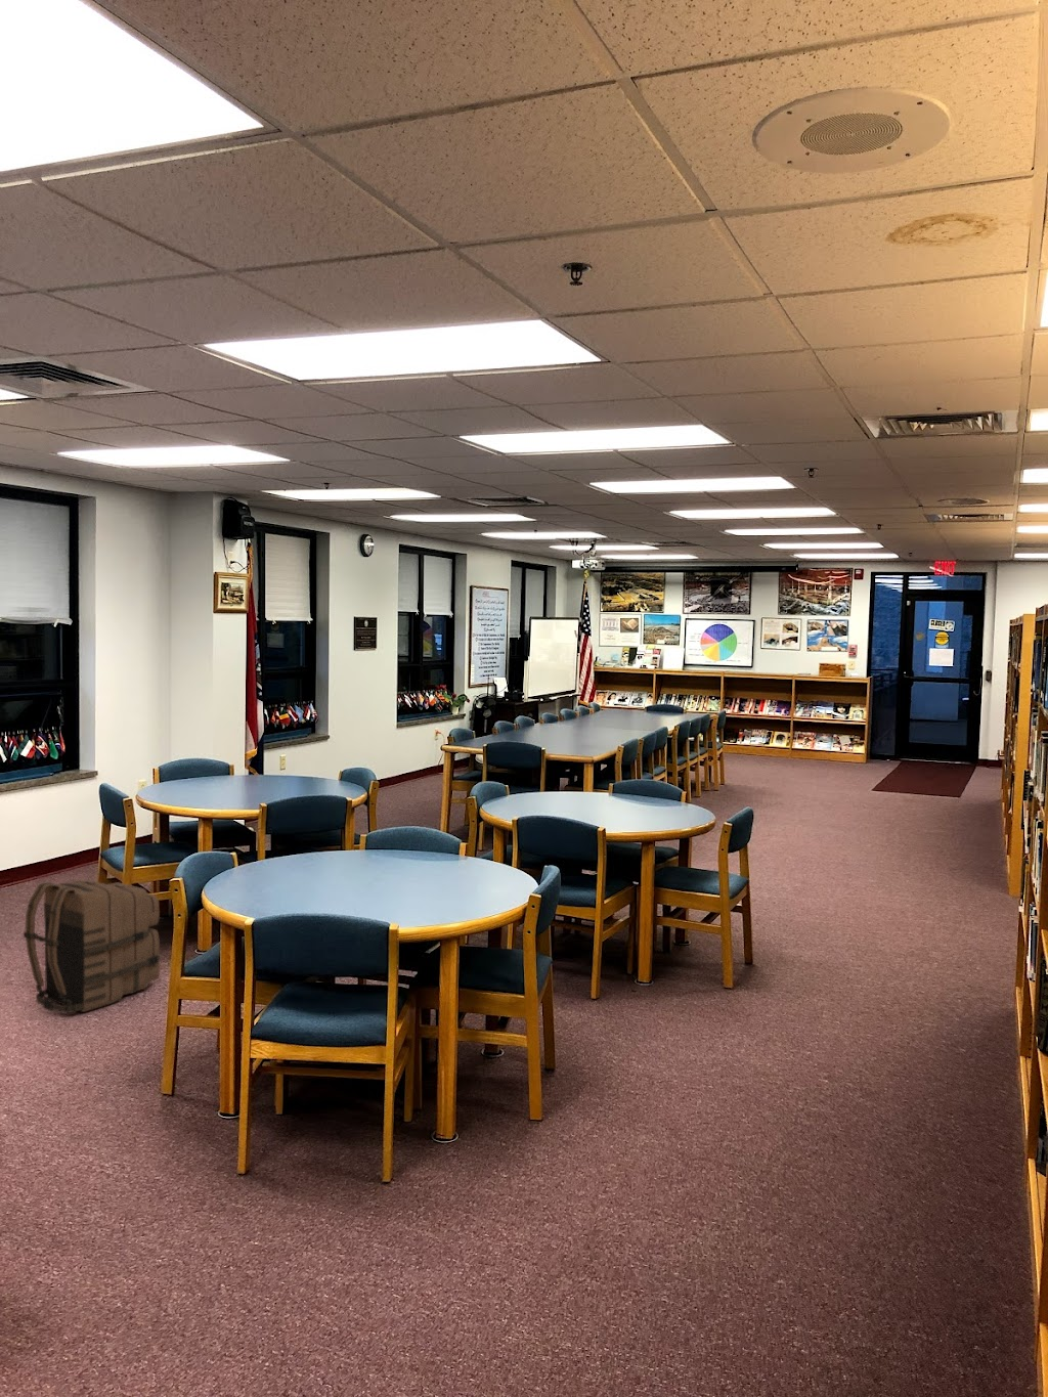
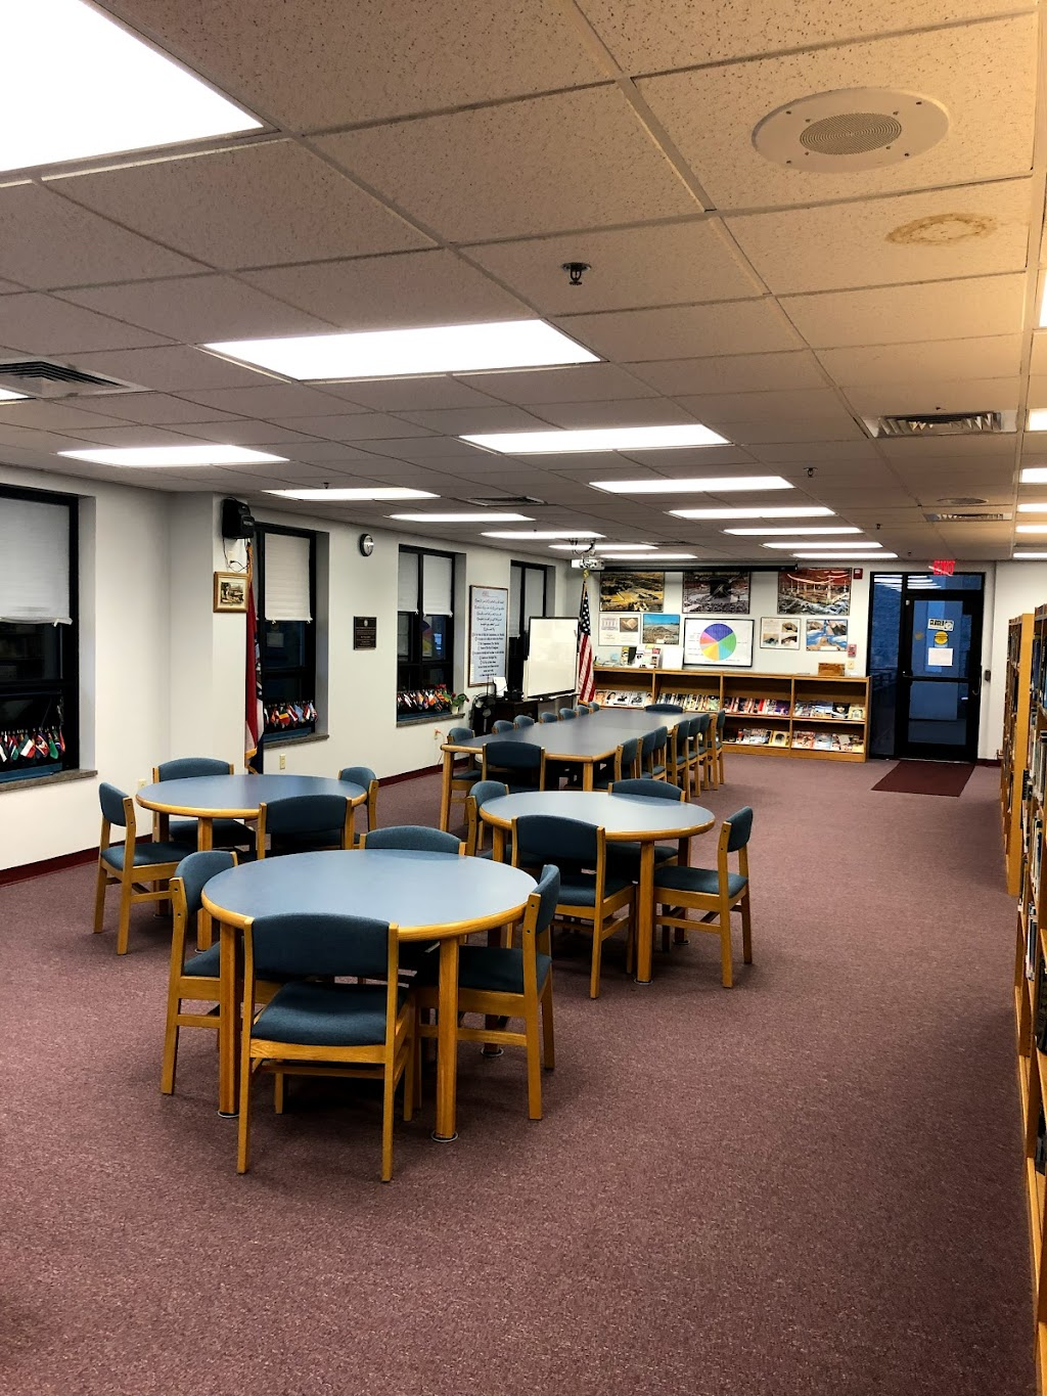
- backpack [22,880,161,1014]
